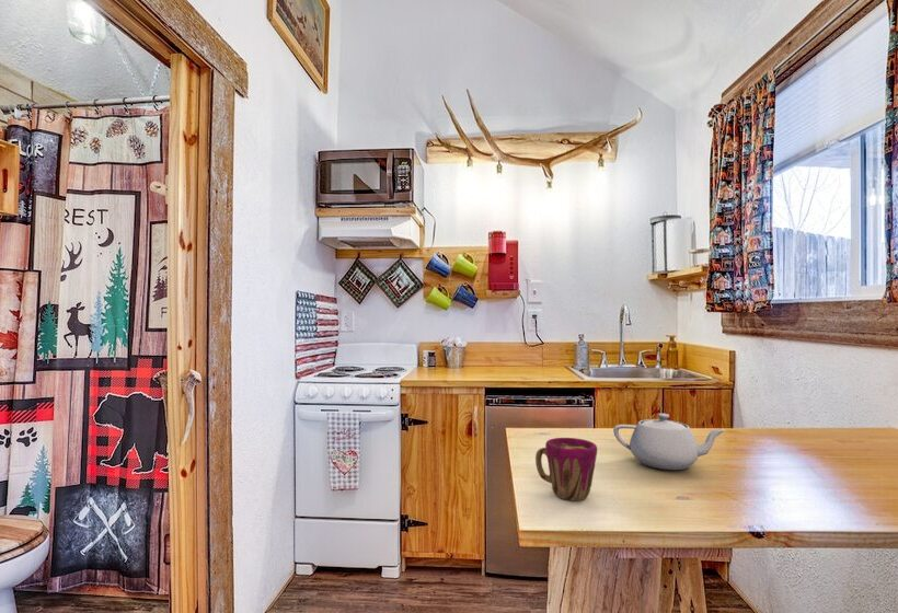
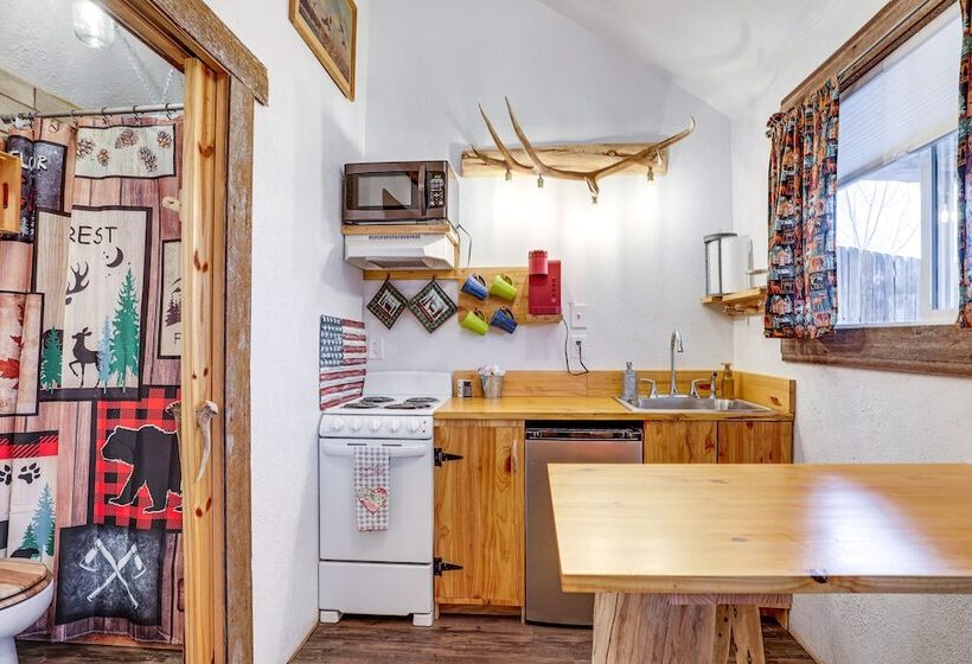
- cup [534,437,598,501]
- teapot [612,413,727,471]
